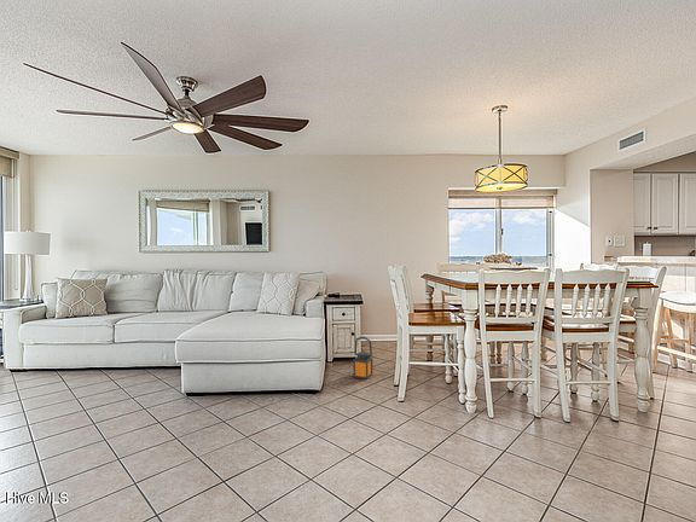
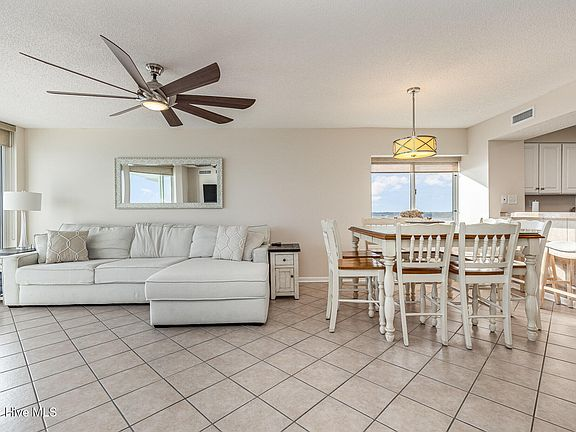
- lantern [352,336,373,381]
